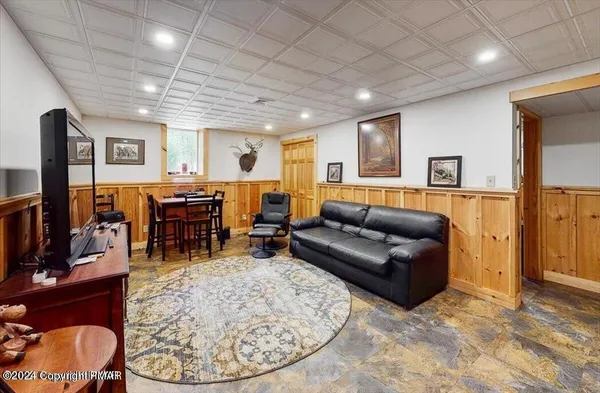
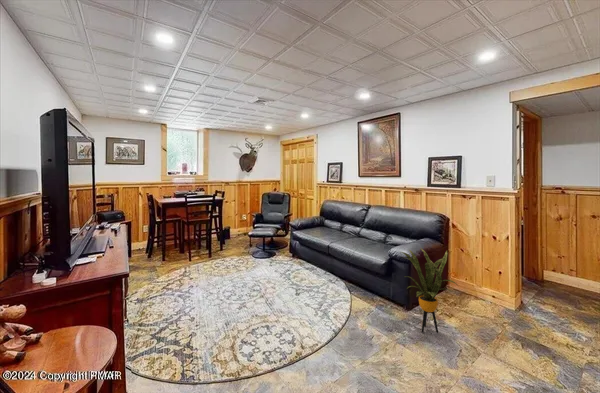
+ house plant [400,247,458,334]
